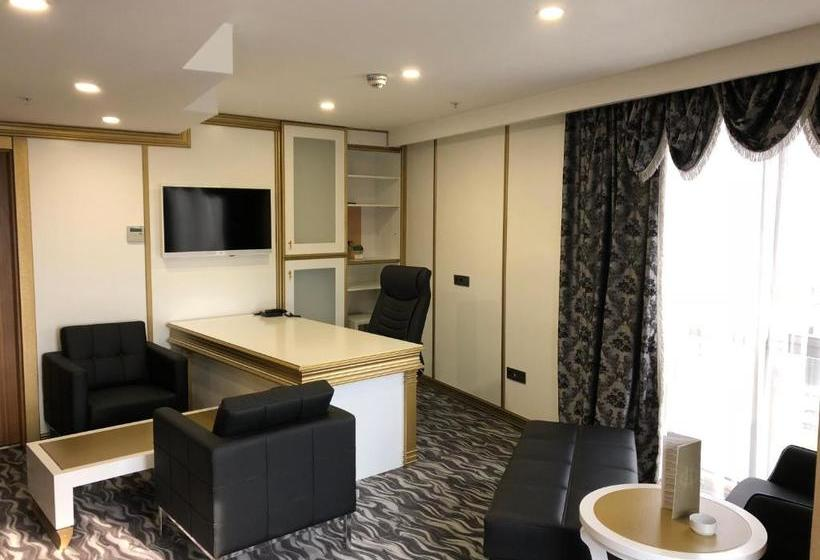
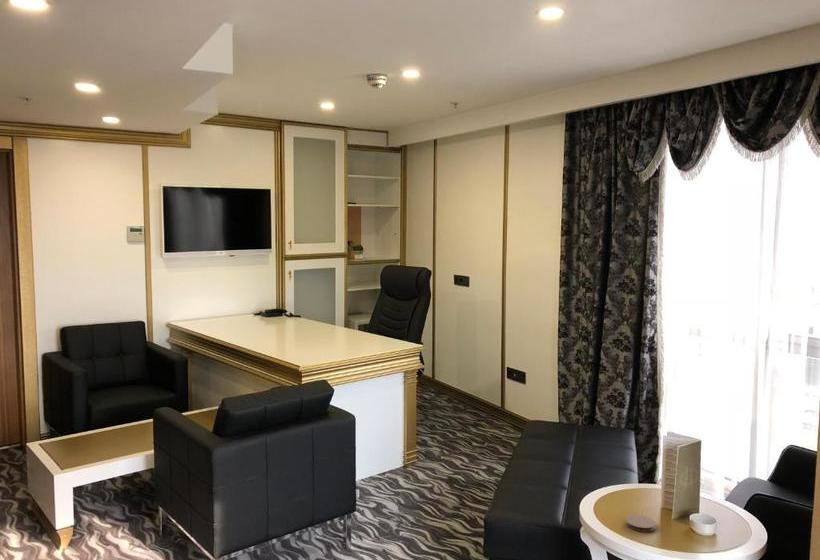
+ coaster [625,514,657,533]
